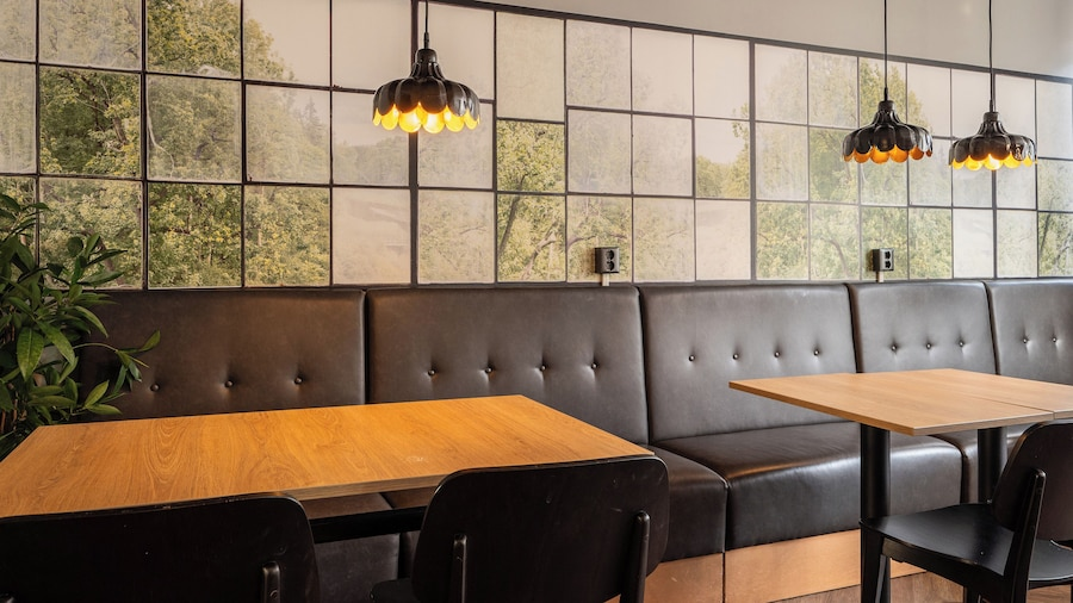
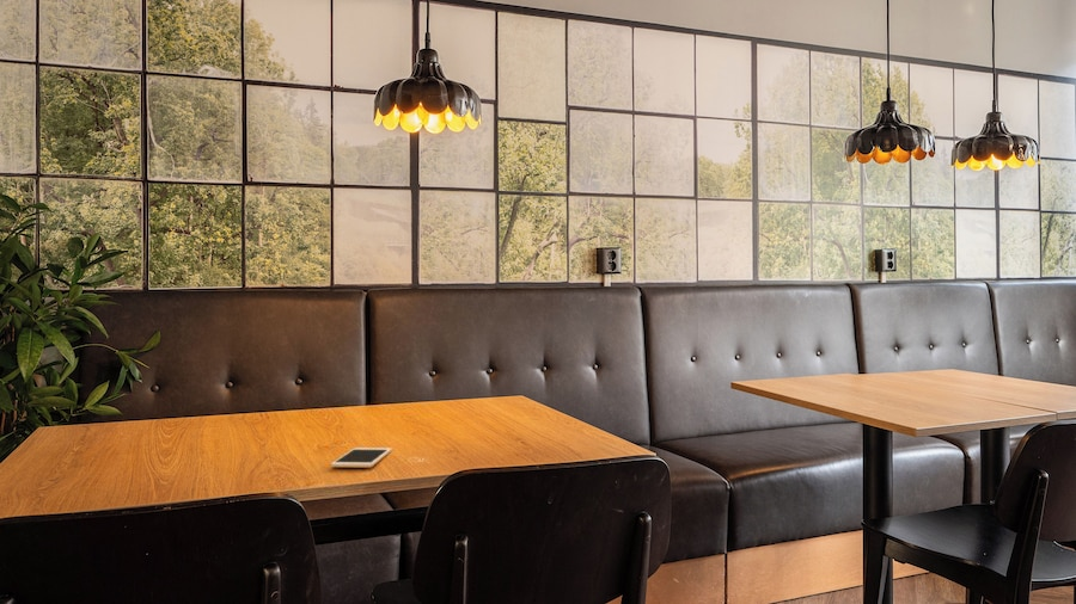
+ cell phone [330,446,393,469]
